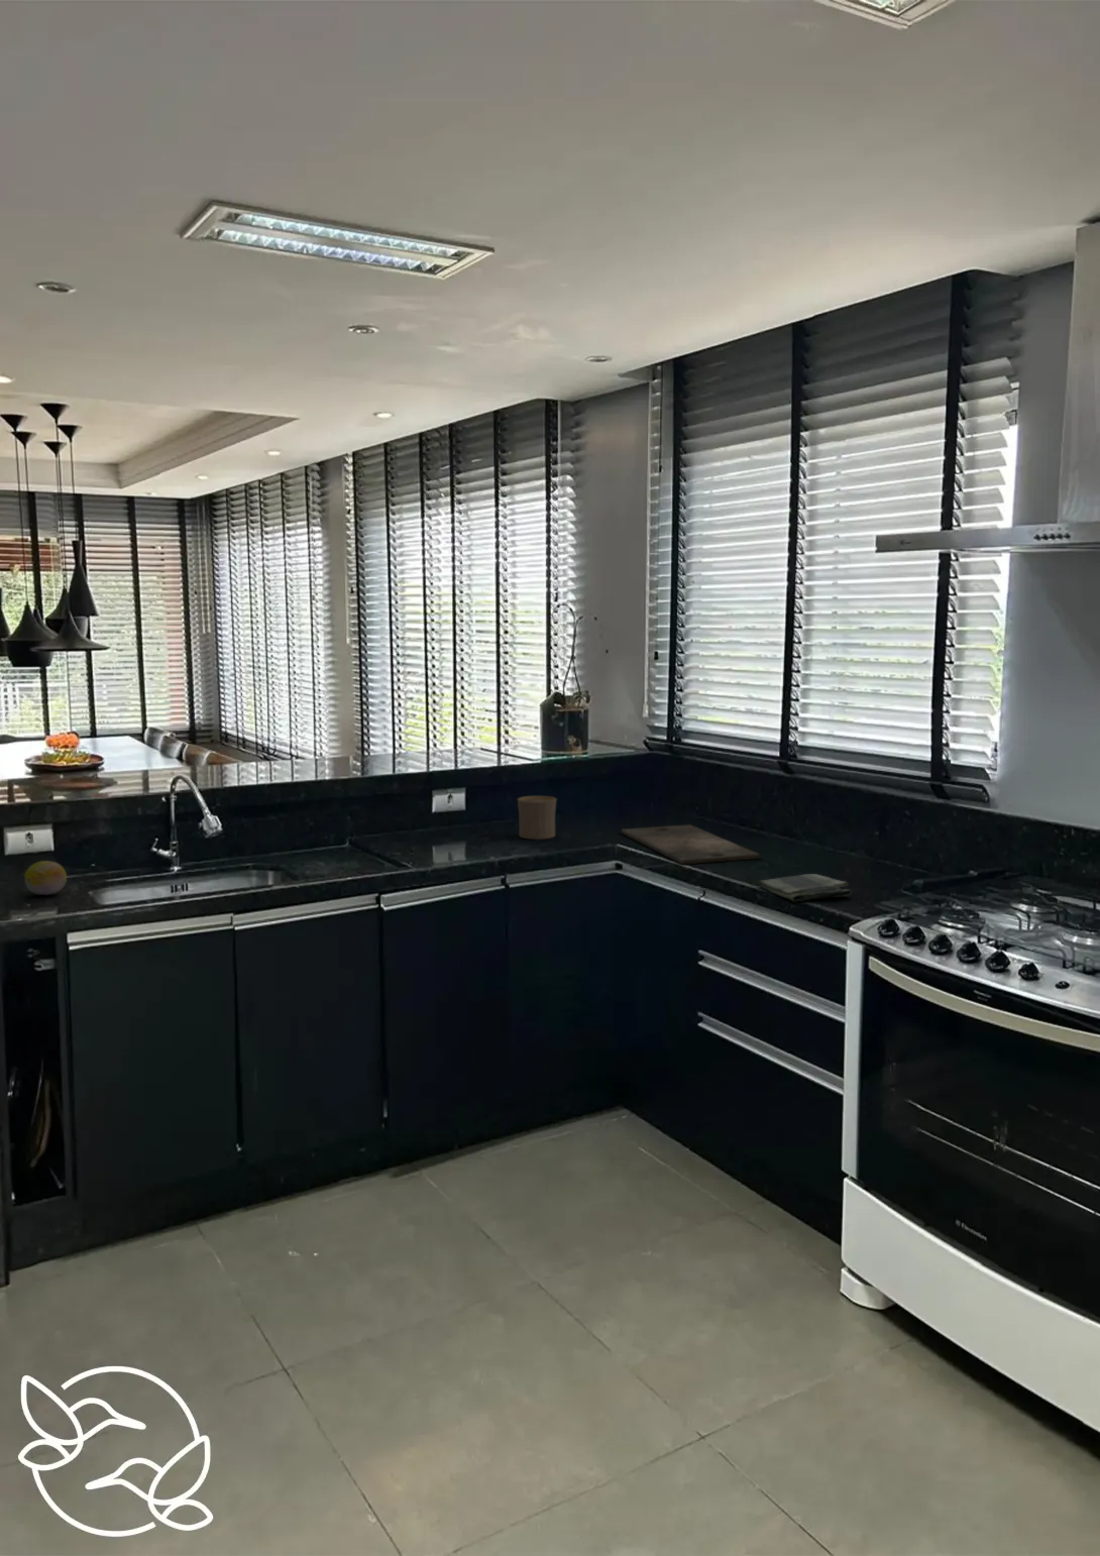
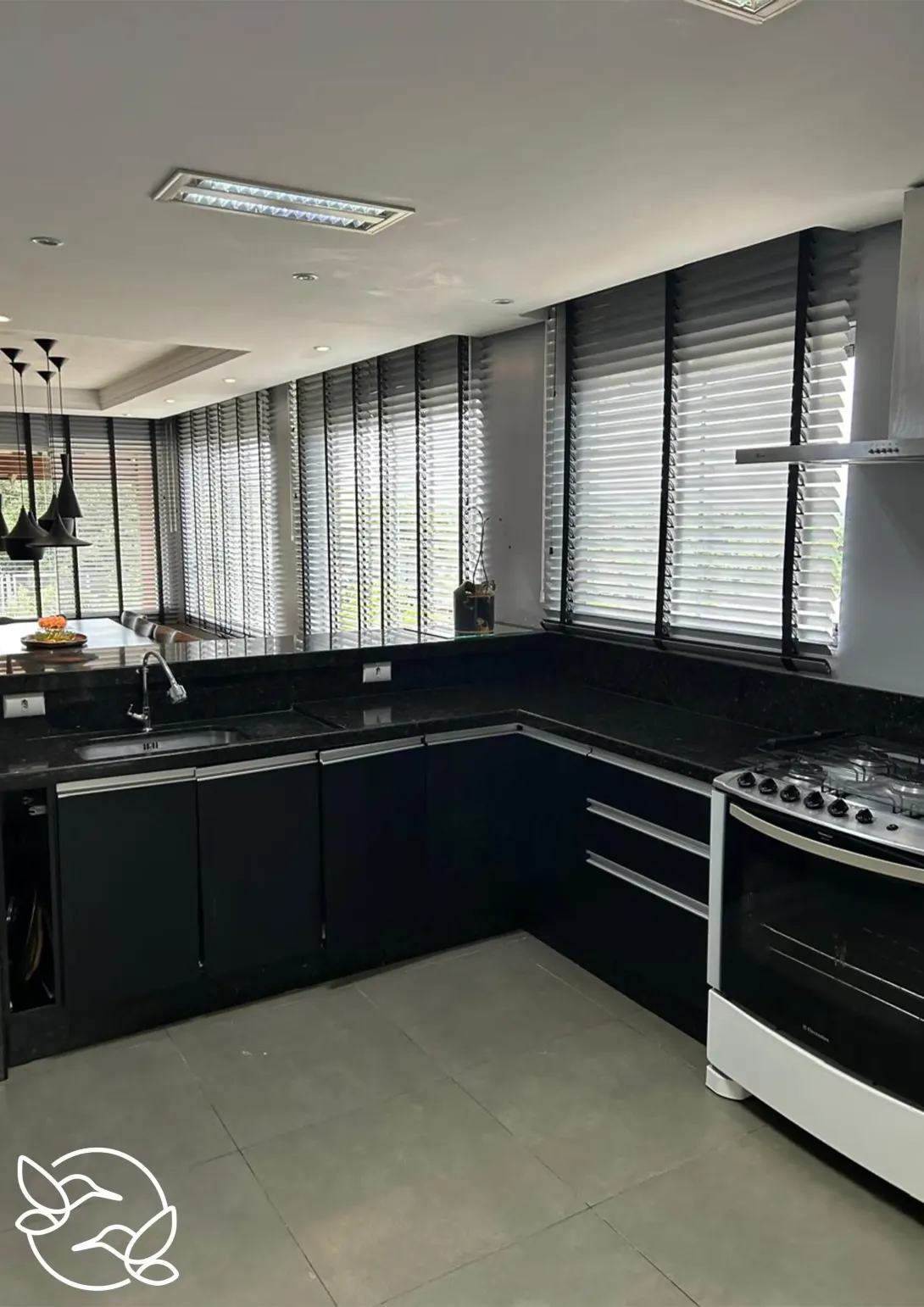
- dish towel [758,873,852,902]
- cup [517,795,558,841]
- fruit [23,860,68,896]
- cutting board [620,824,761,866]
